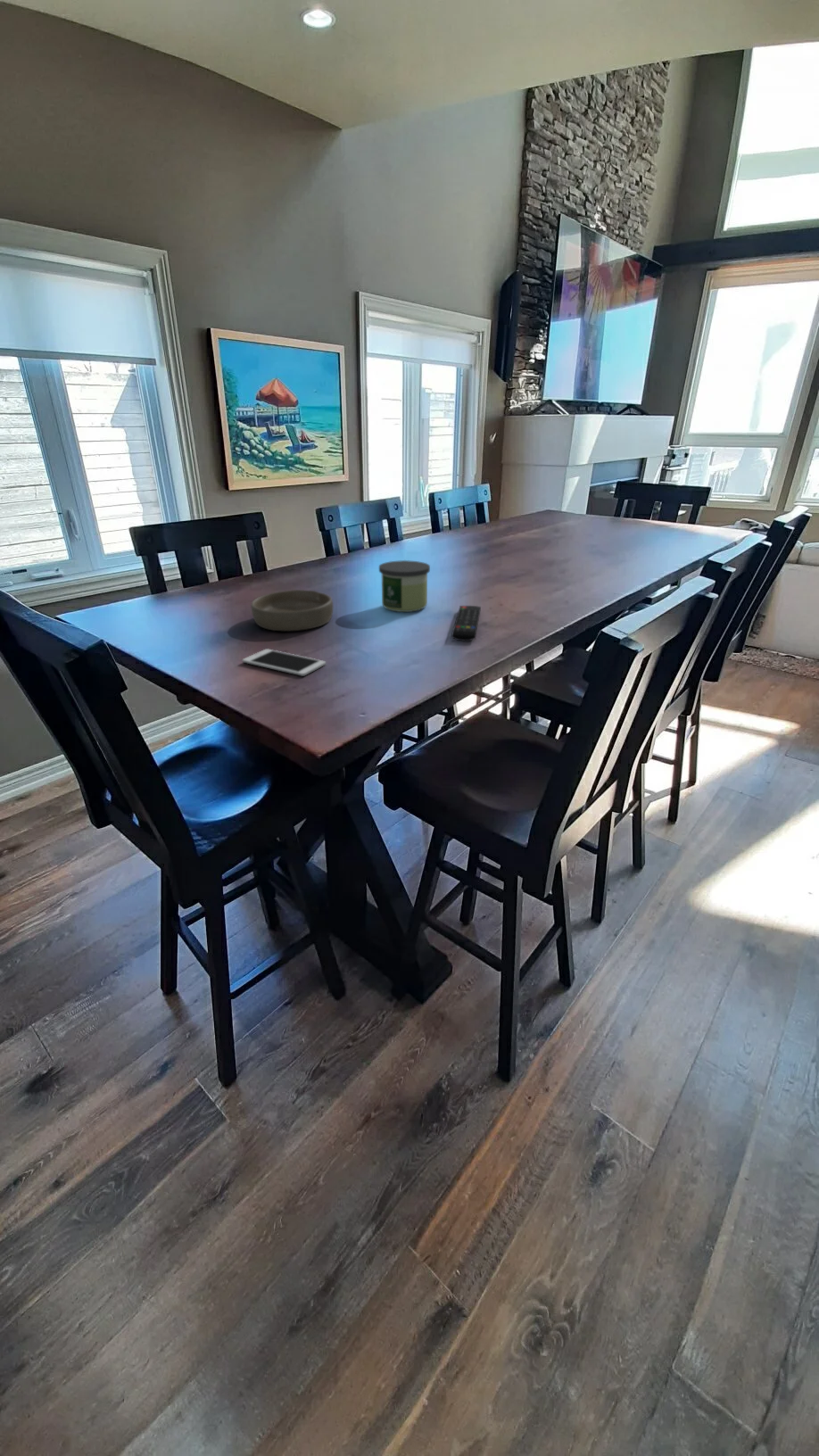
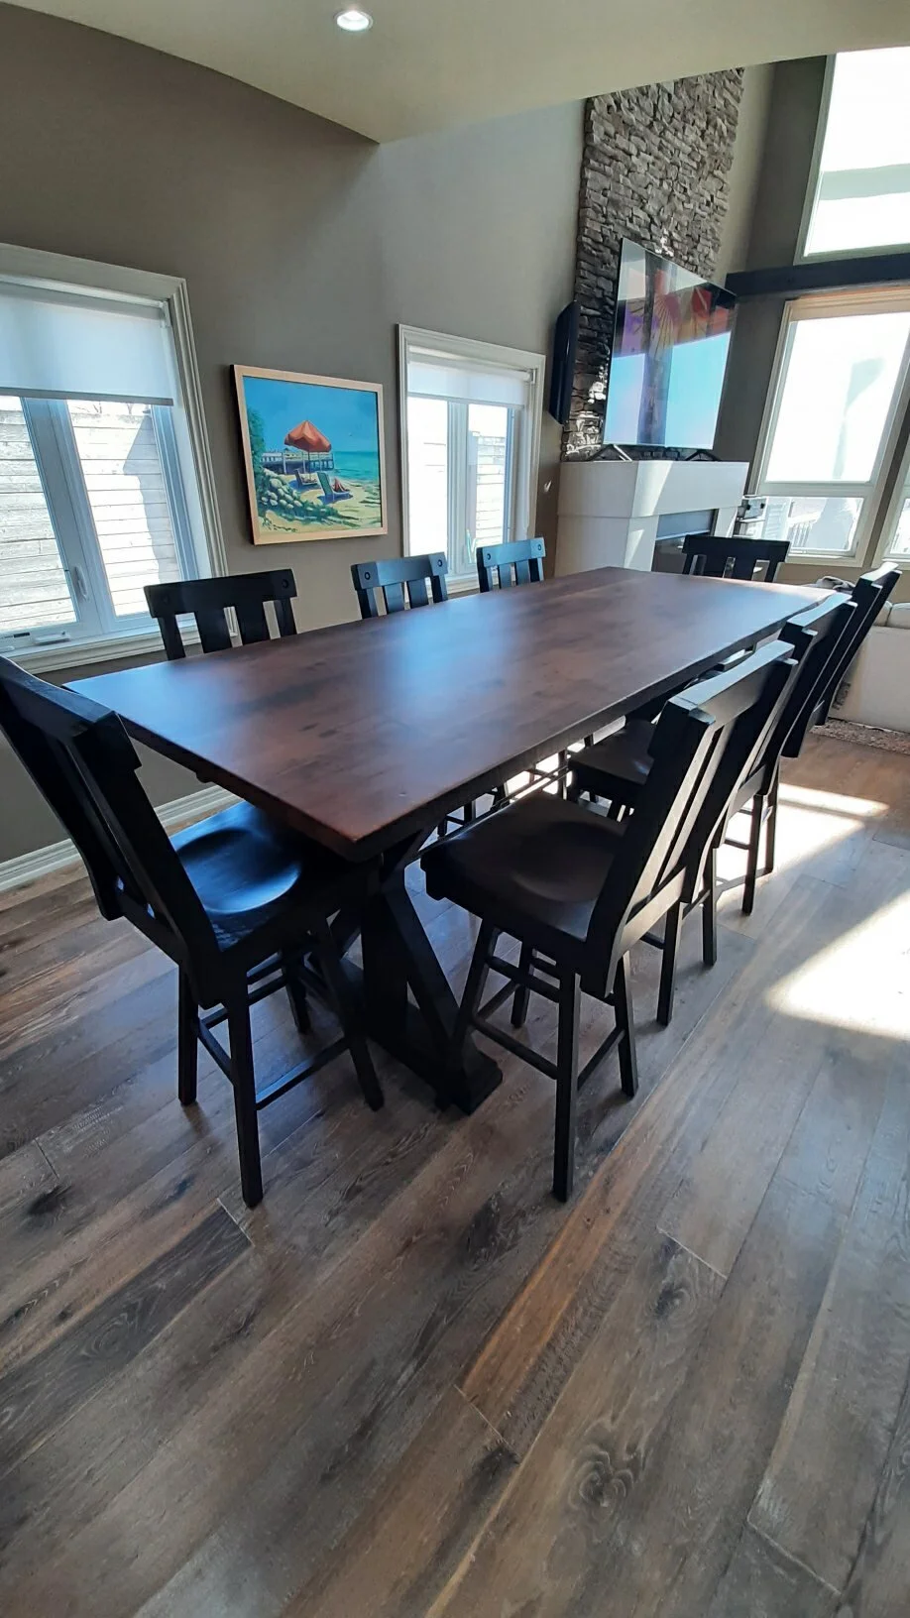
- cell phone [241,648,327,677]
- bowl [250,589,334,632]
- candle [378,559,431,613]
- remote control [451,605,482,641]
